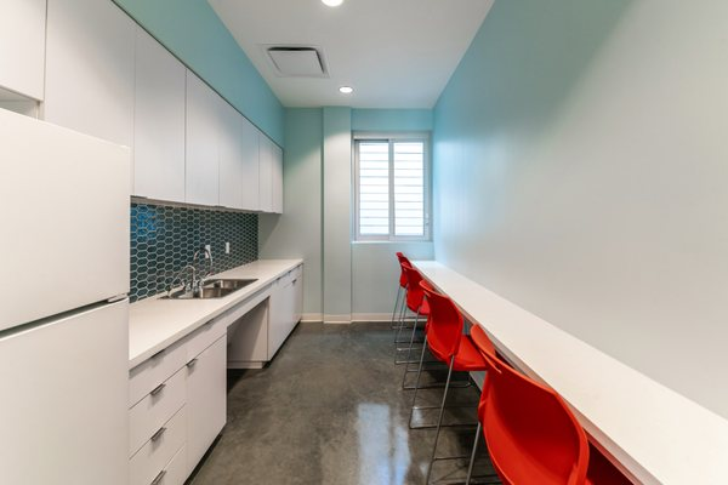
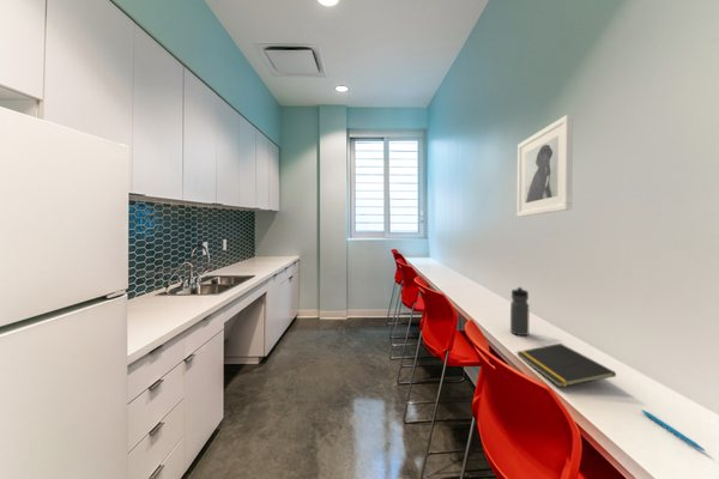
+ water bottle [509,285,531,336]
+ notepad [515,342,617,388]
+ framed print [516,114,574,218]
+ pen [640,408,707,453]
